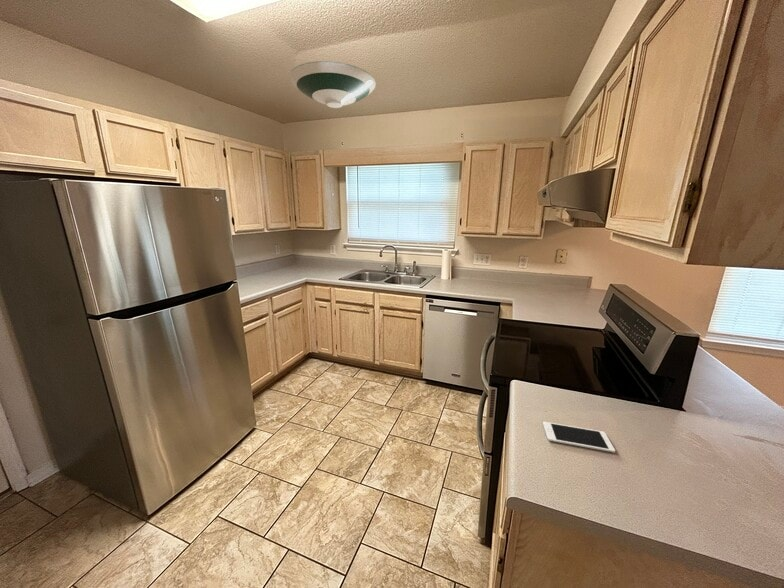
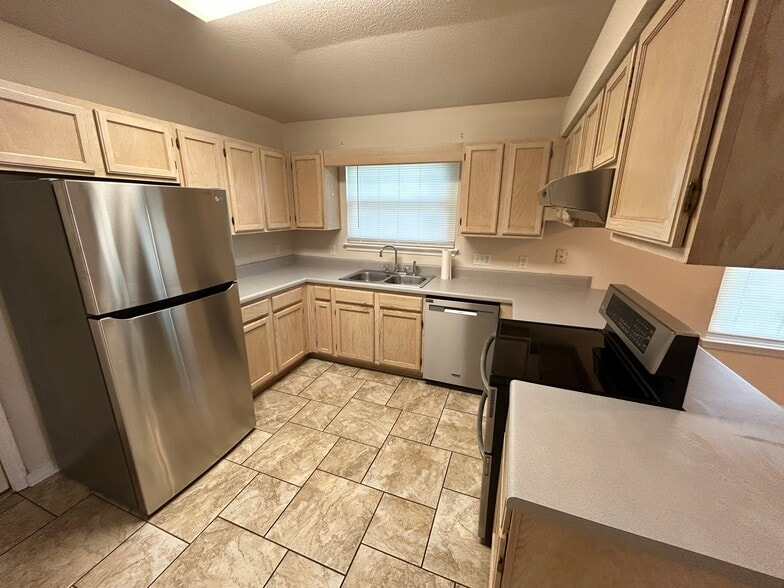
- cell phone [542,421,616,454]
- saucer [288,60,377,109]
